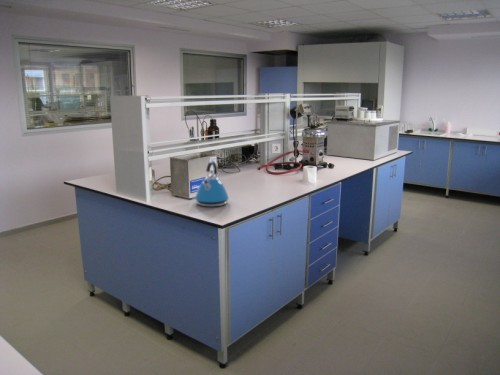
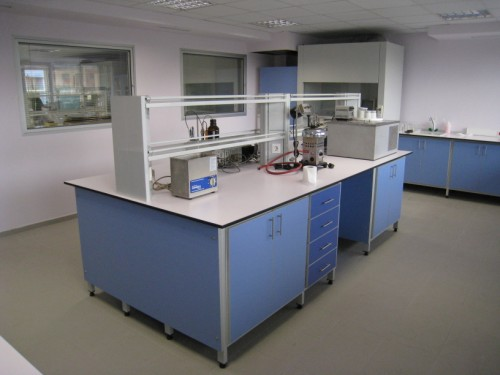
- kettle [194,160,230,207]
